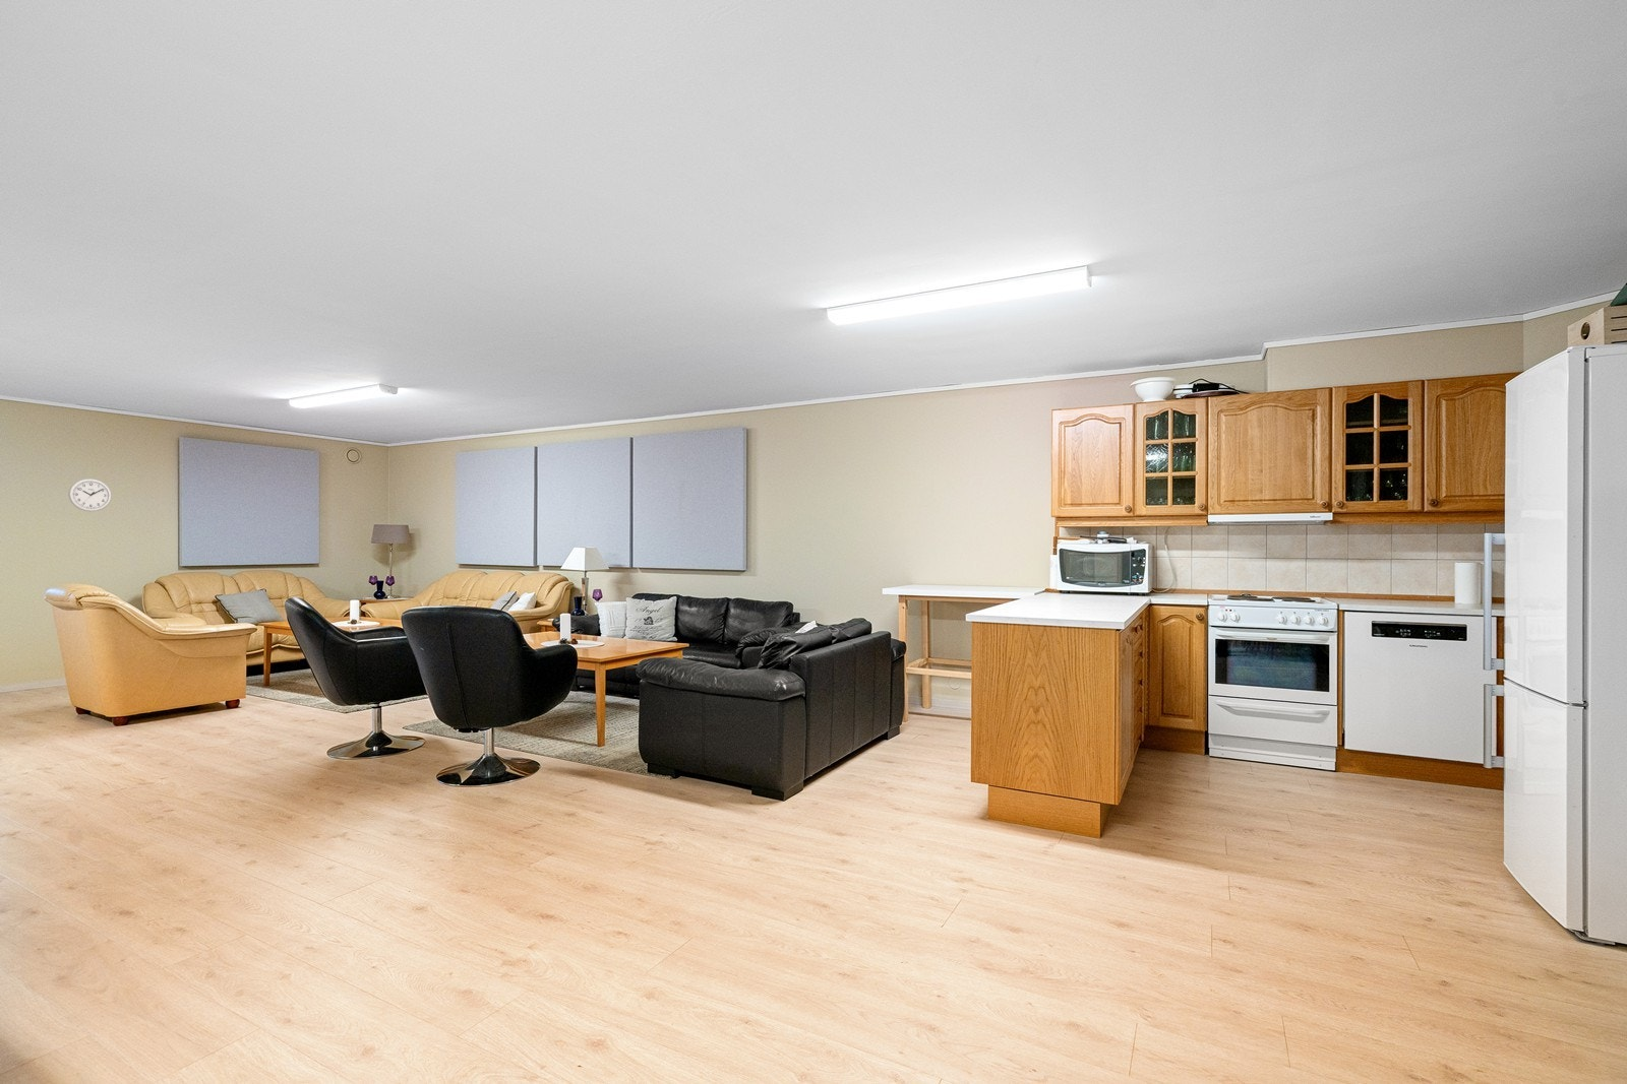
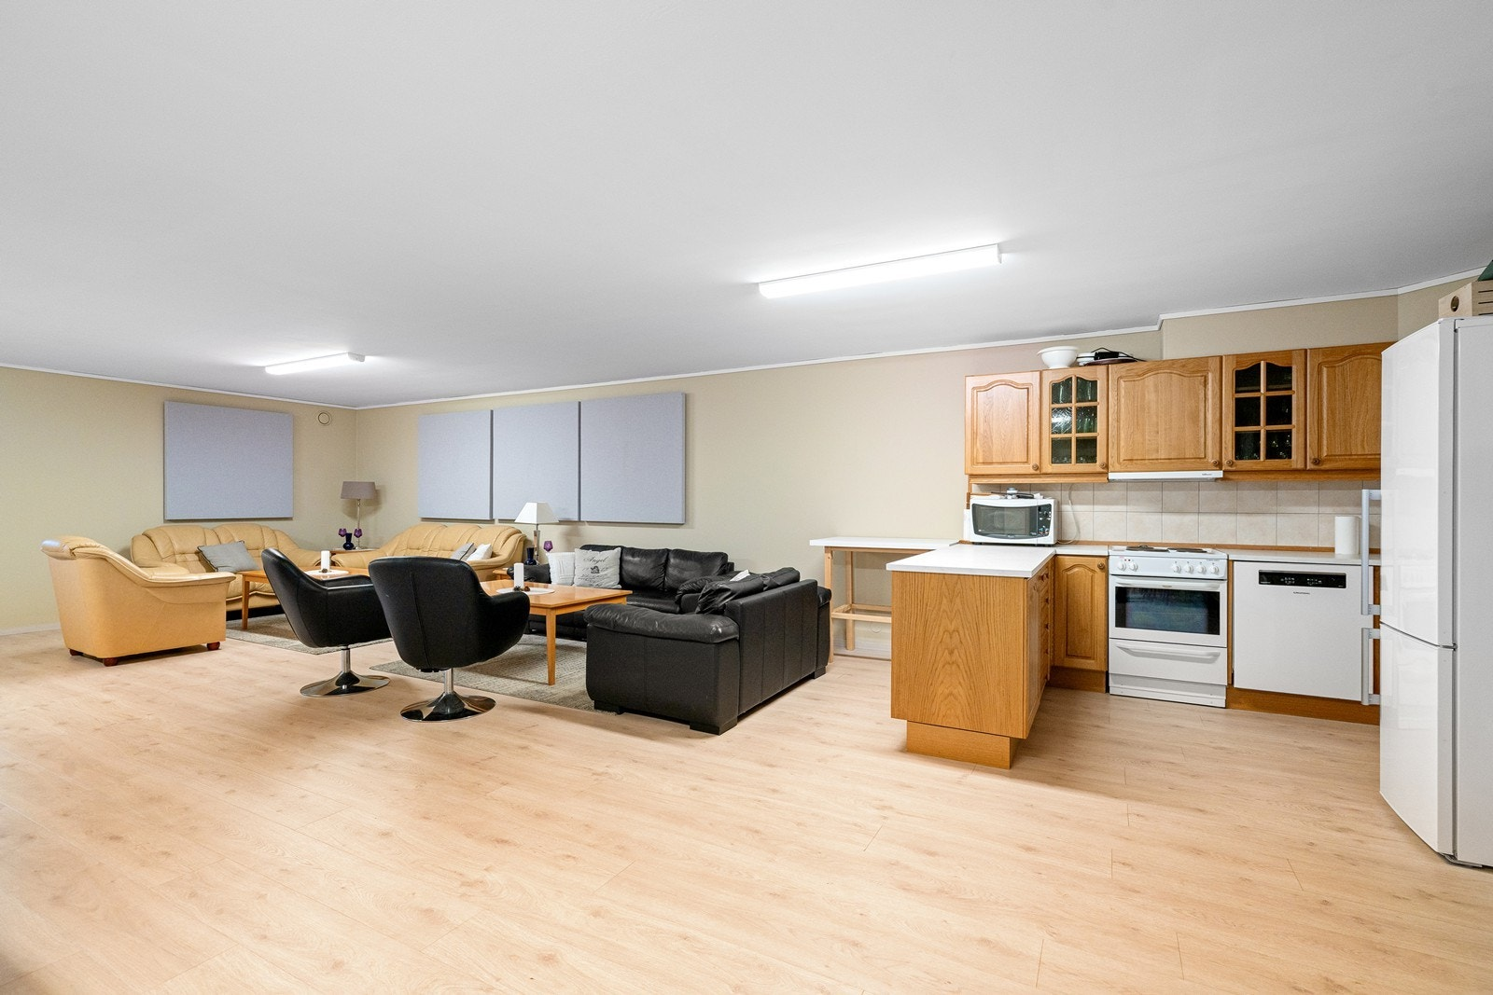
- wall clock [67,478,113,513]
